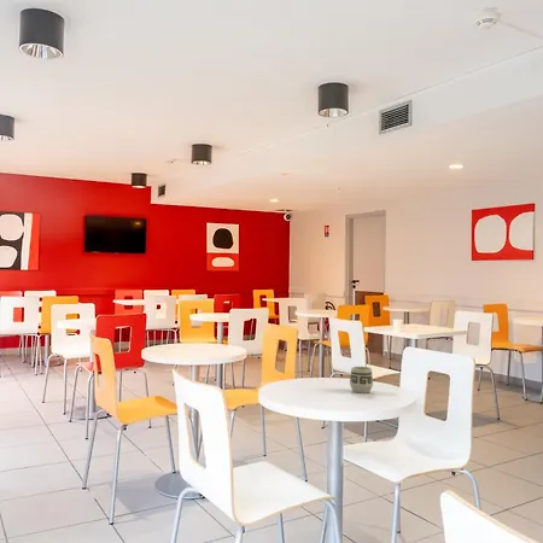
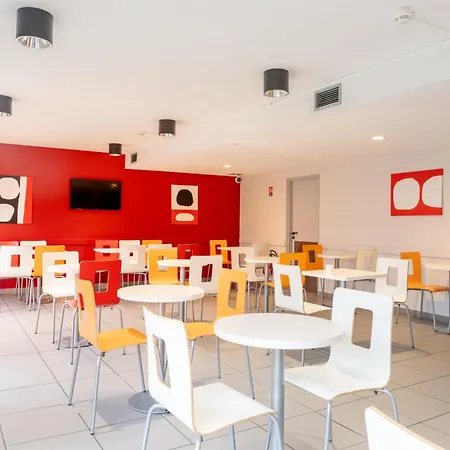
- cup [349,366,374,395]
